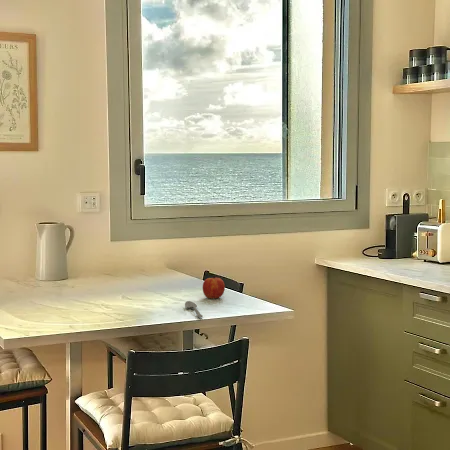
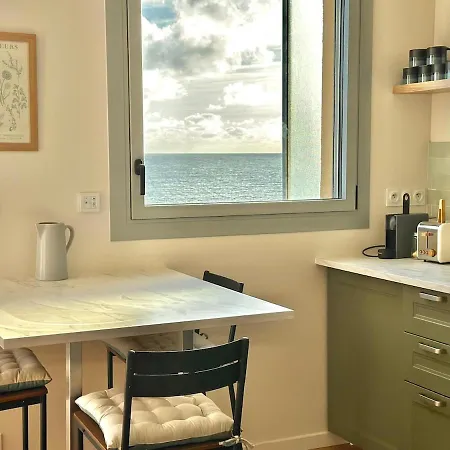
- fruit [202,275,226,299]
- spoon [184,300,204,318]
